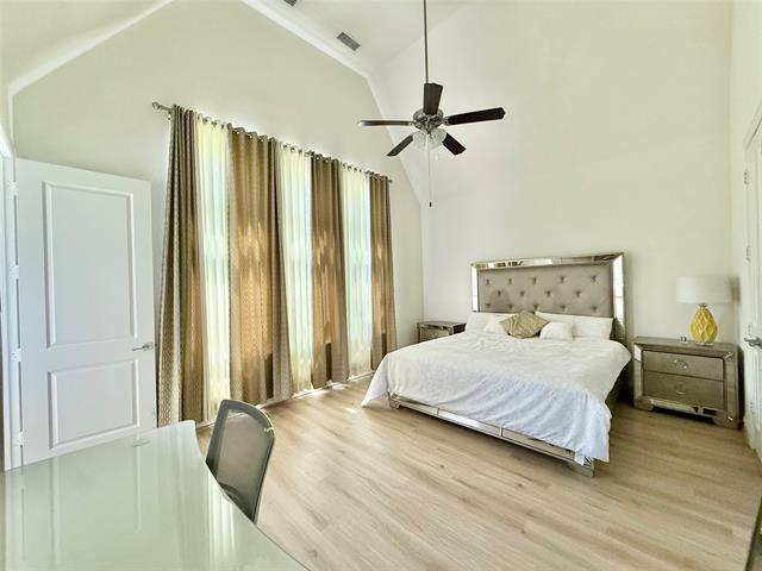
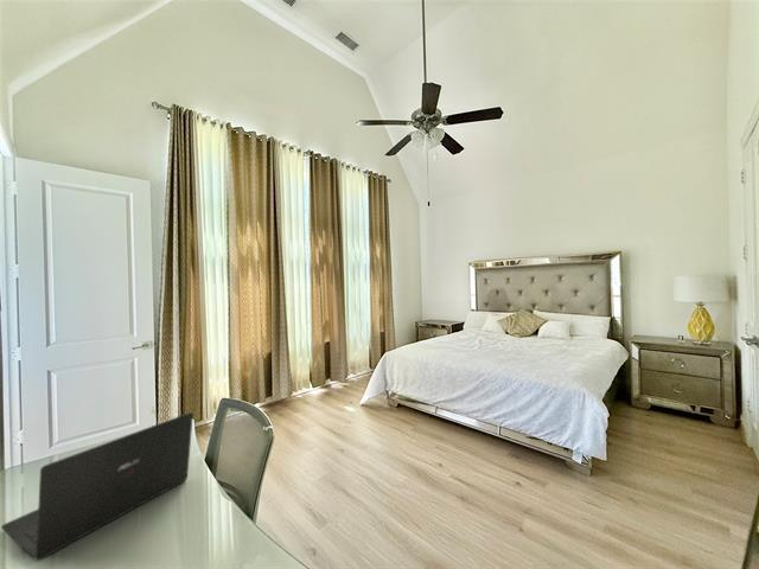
+ laptop [0,411,194,562]
